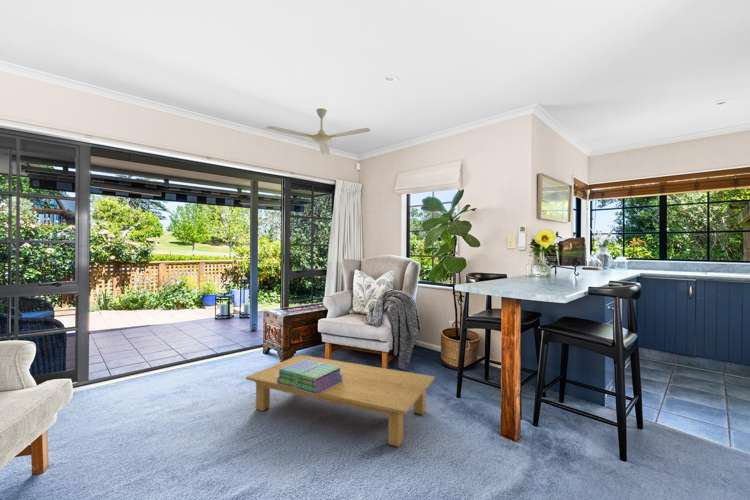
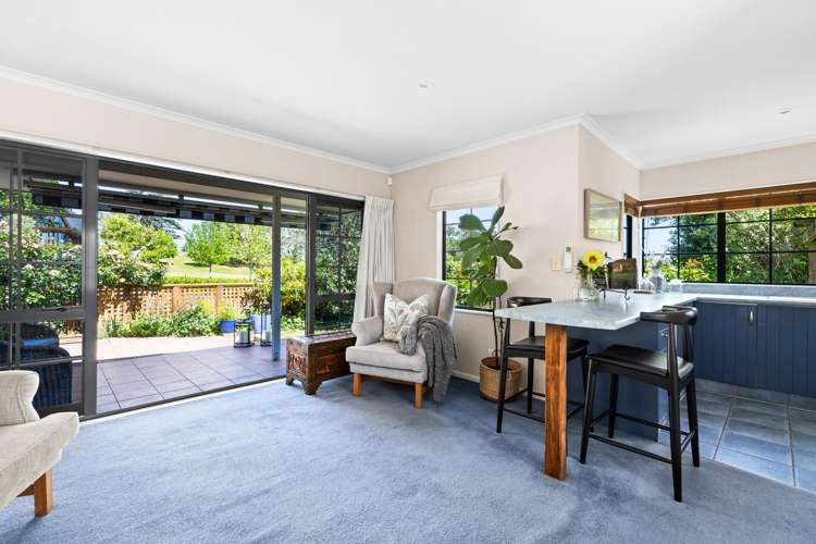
- stack of books [276,359,343,394]
- coffee table [245,354,436,448]
- ceiling fan [265,107,371,155]
